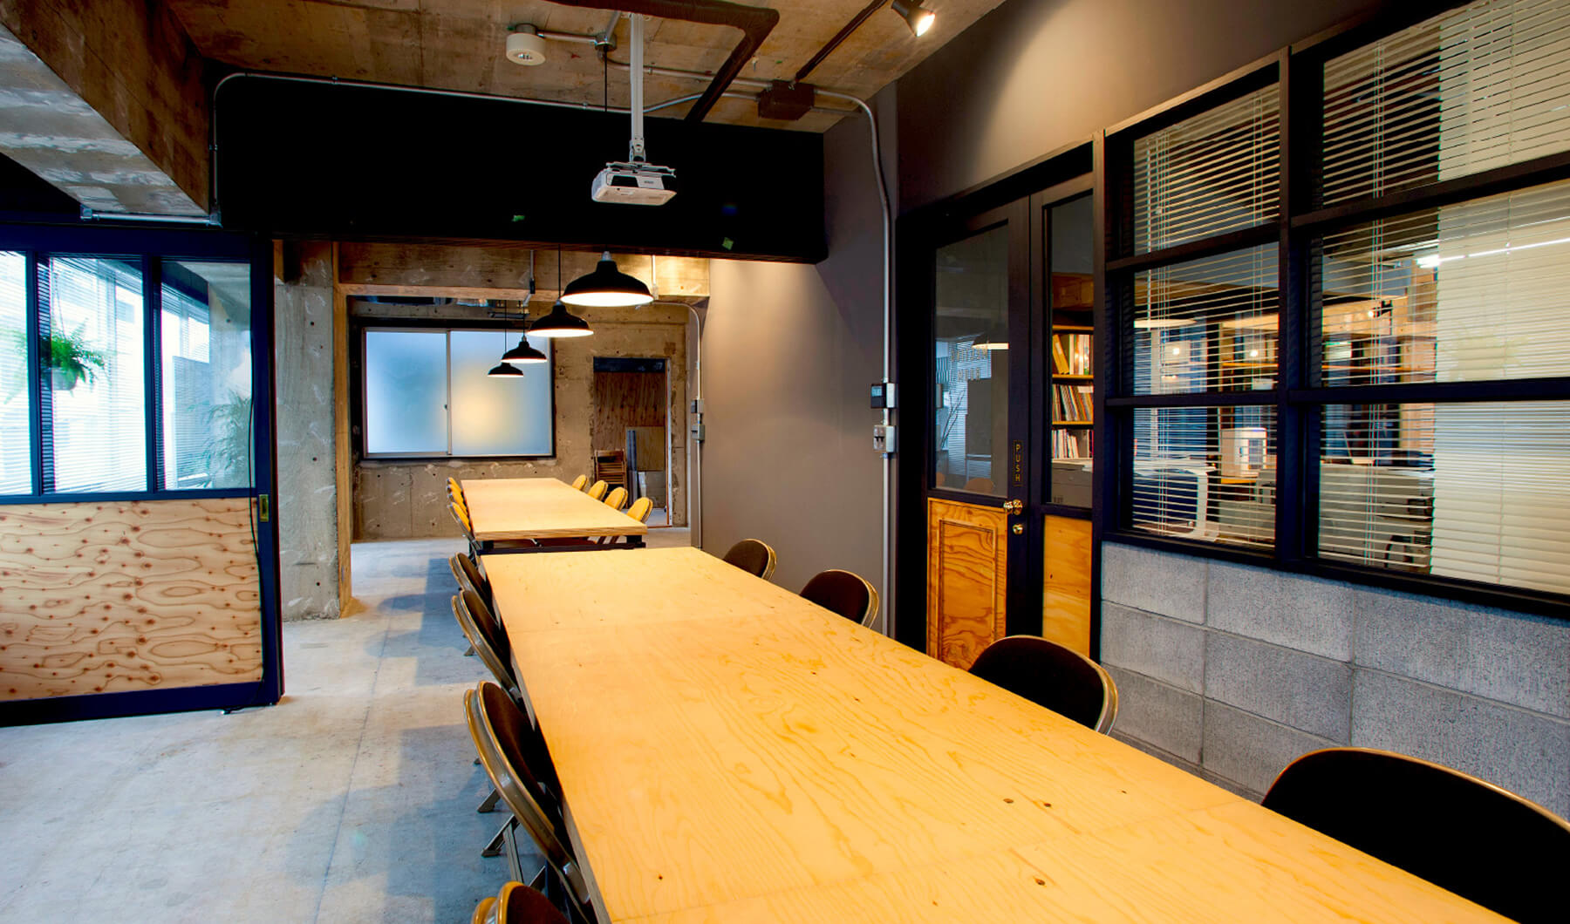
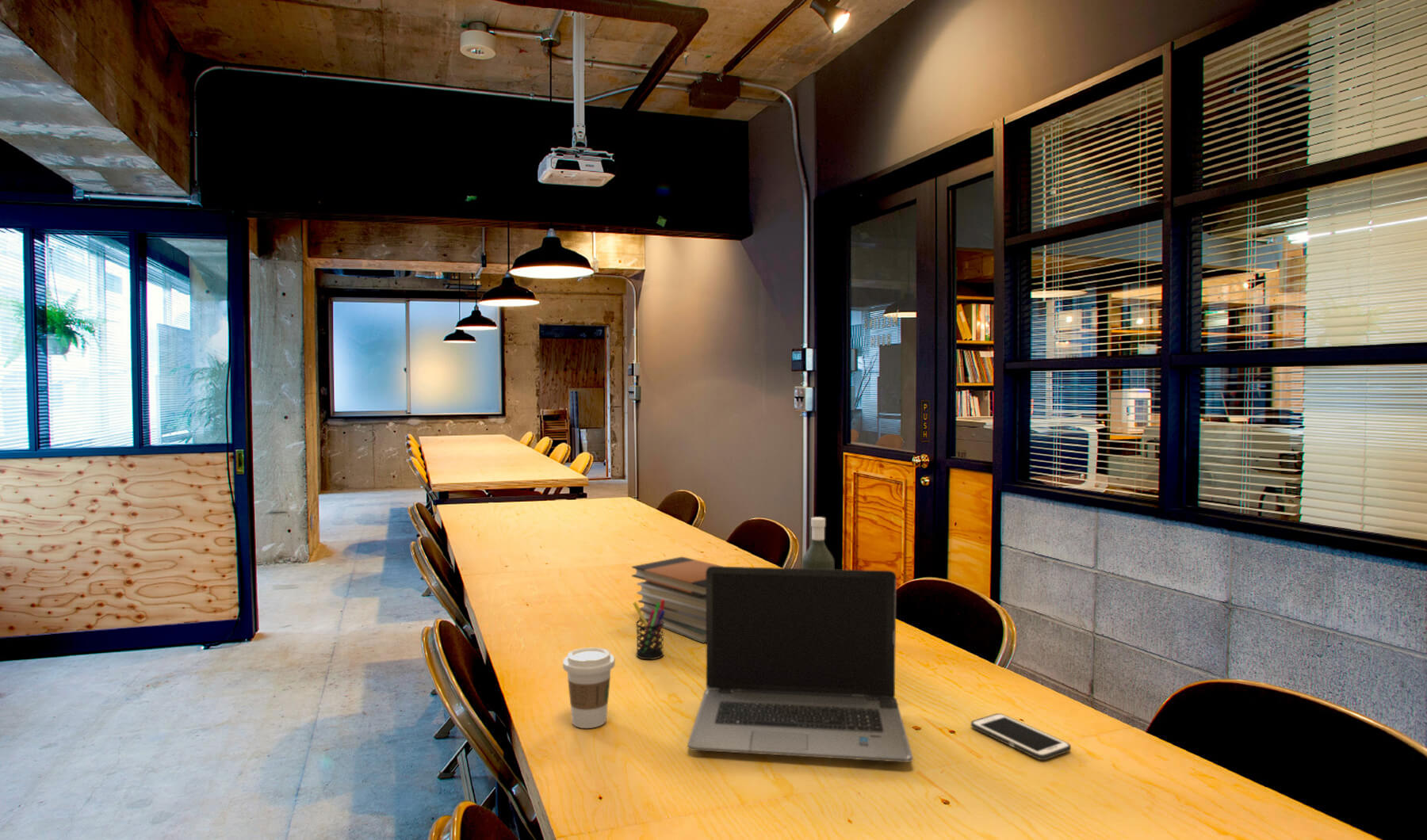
+ pen holder [632,599,665,660]
+ coffee cup [562,647,616,729]
+ book stack [631,556,724,644]
+ cell phone [970,712,1072,761]
+ bottle [801,517,835,570]
+ laptop computer [687,566,914,763]
